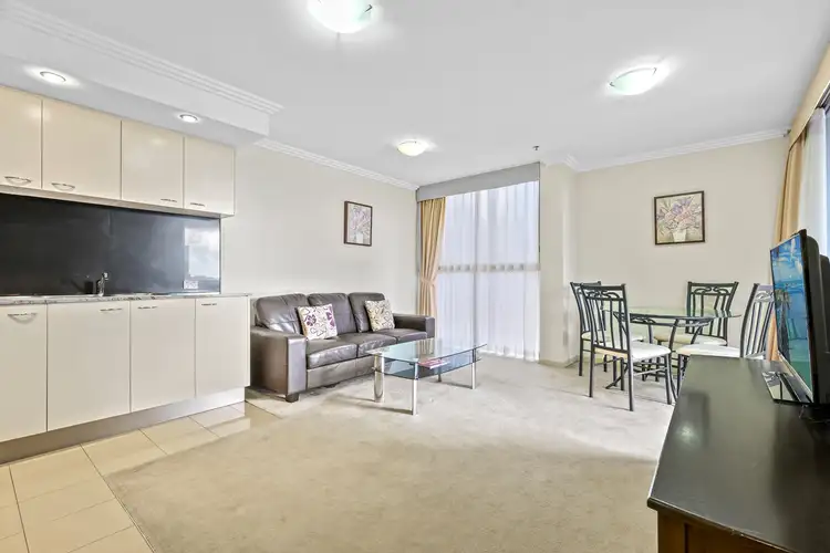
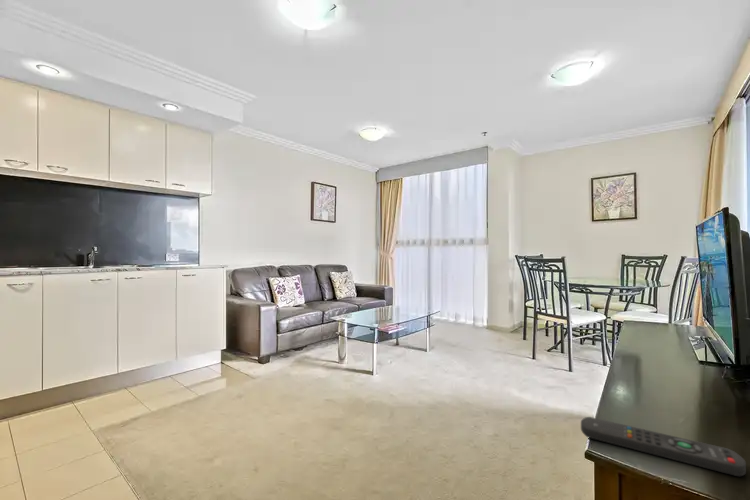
+ remote control [580,416,747,478]
